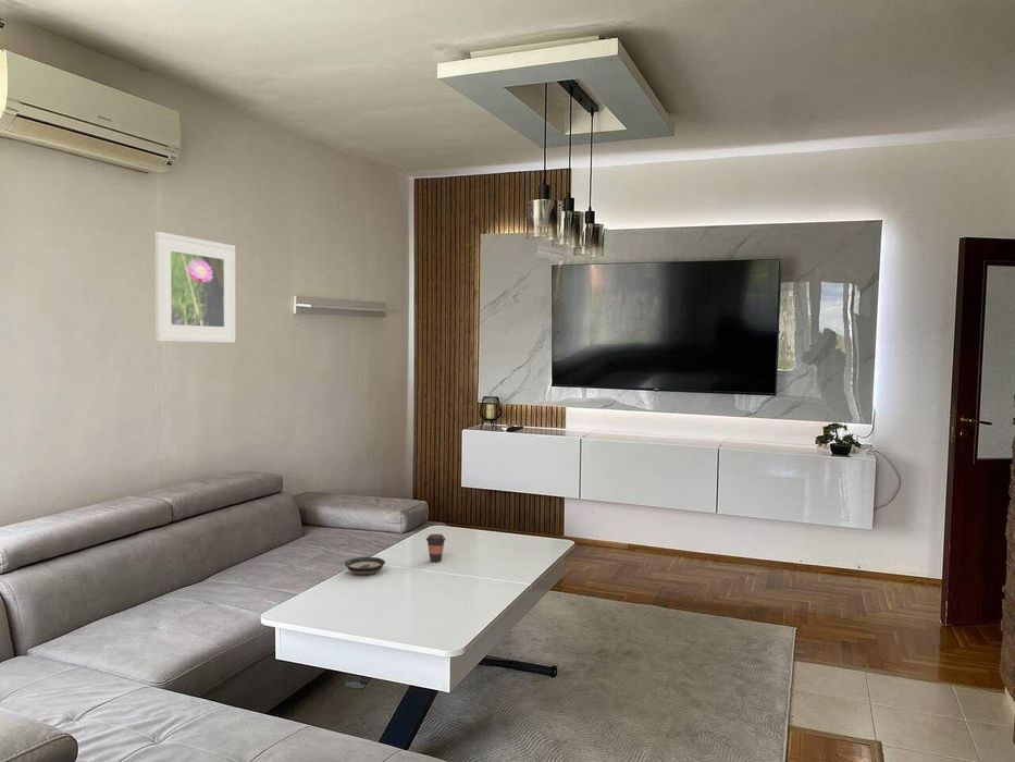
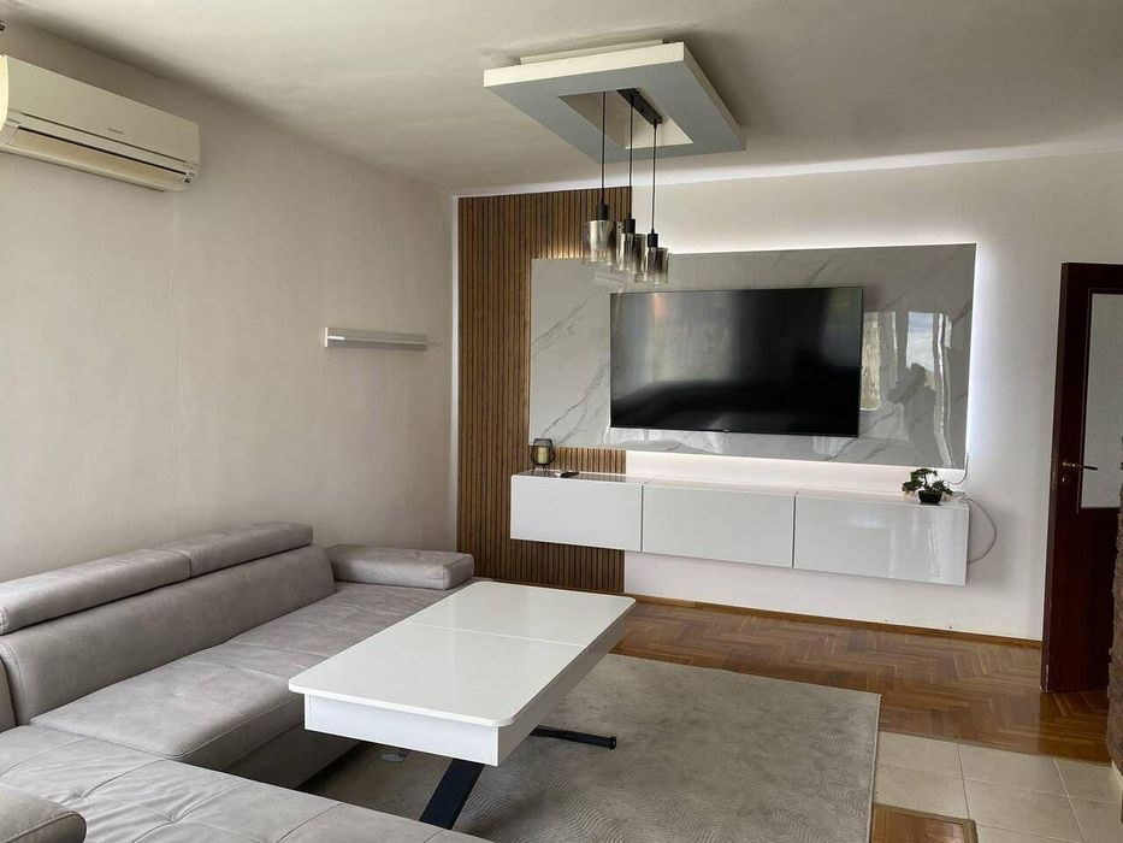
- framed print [153,231,236,344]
- coffee cup [425,533,446,563]
- saucer [344,556,386,576]
